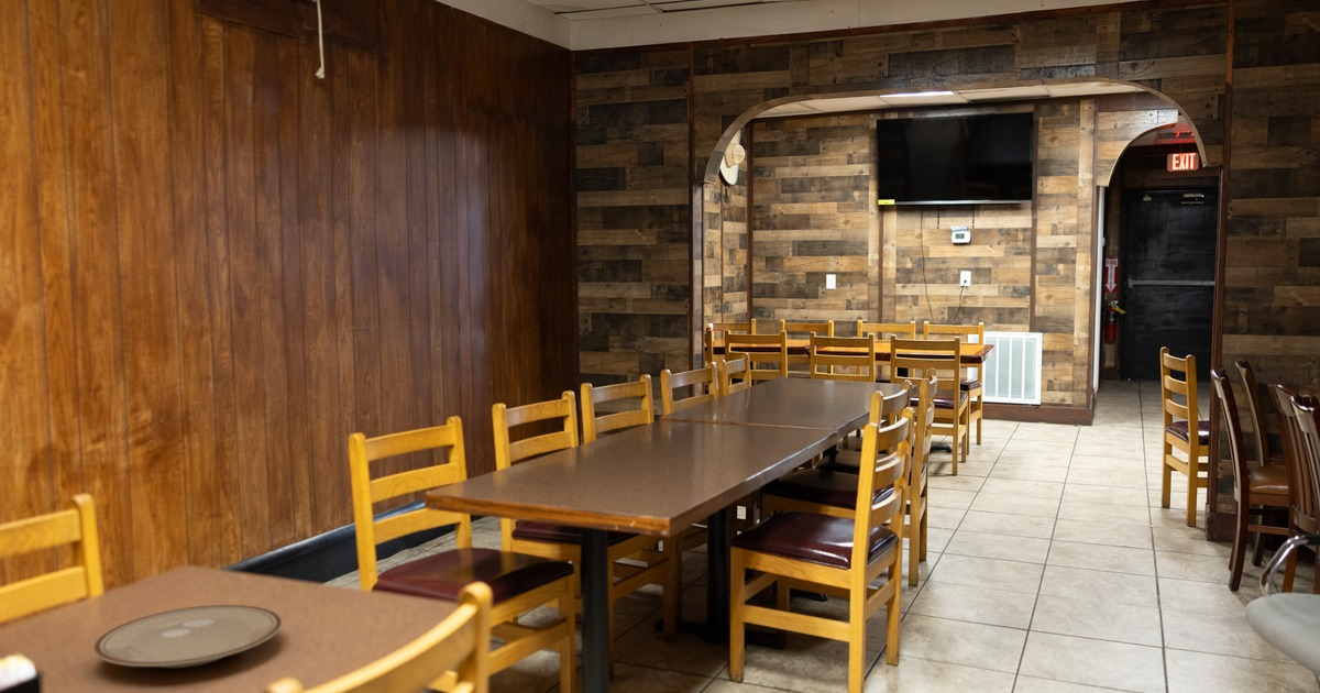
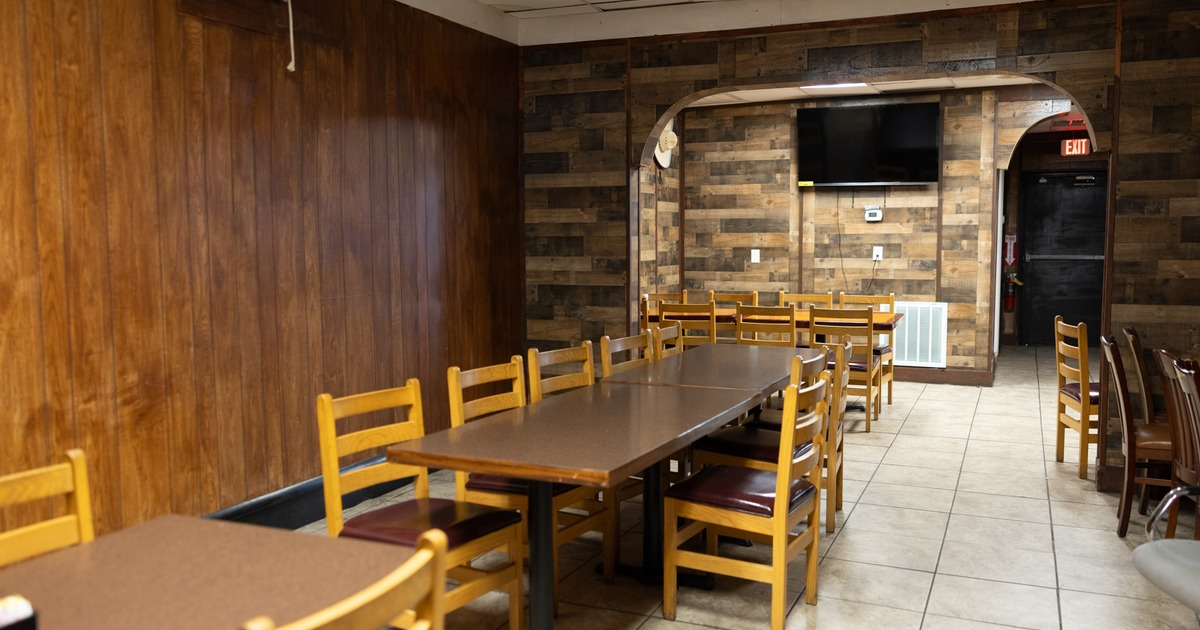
- plate [92,604,283,669]
